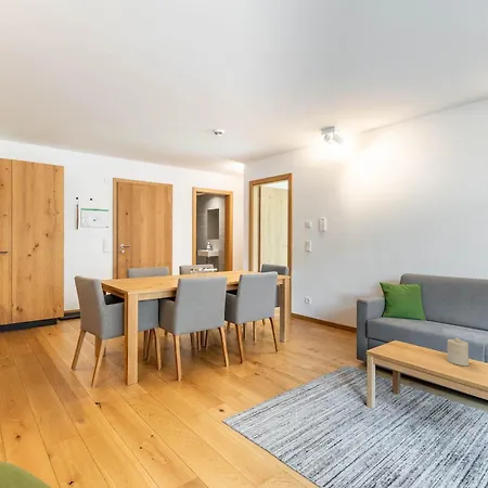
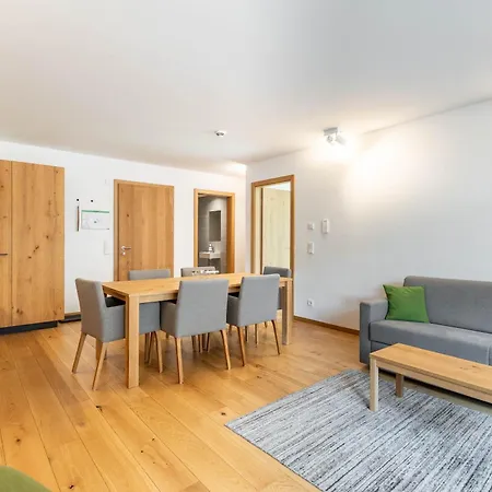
- candle [447,336,470,367]
